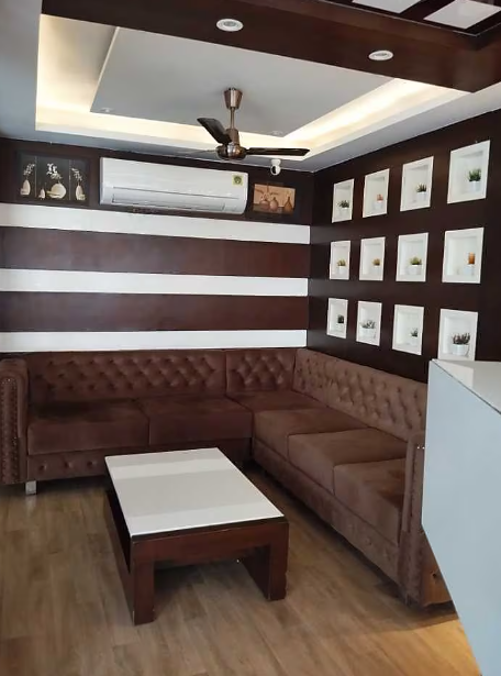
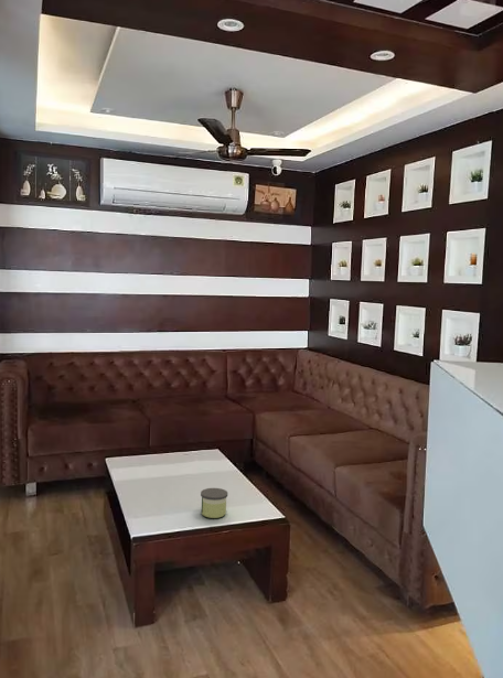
+ candle [200,487,228,519]
